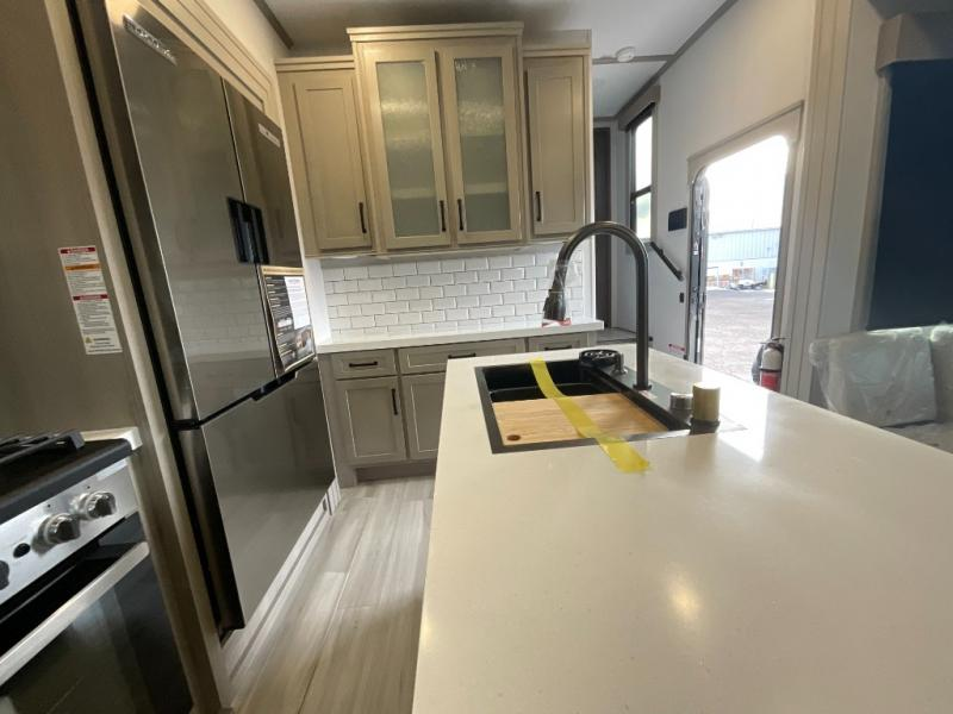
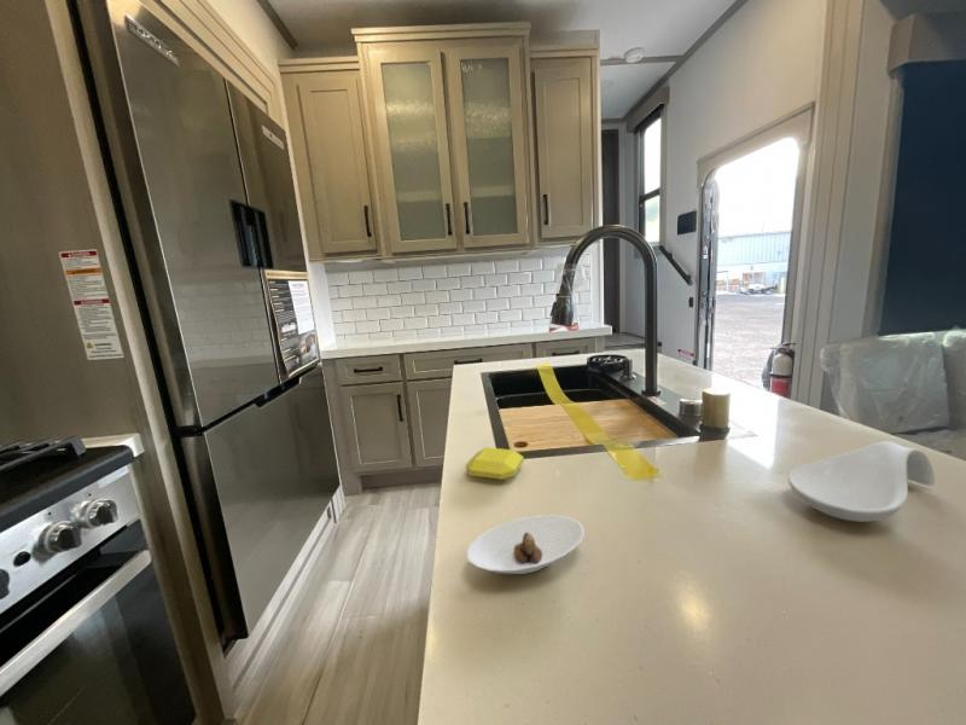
+ saucer [465,514,586,575]
+ soap bar [465,446,525,481]
+ spoon rest [787,440,936,523]
